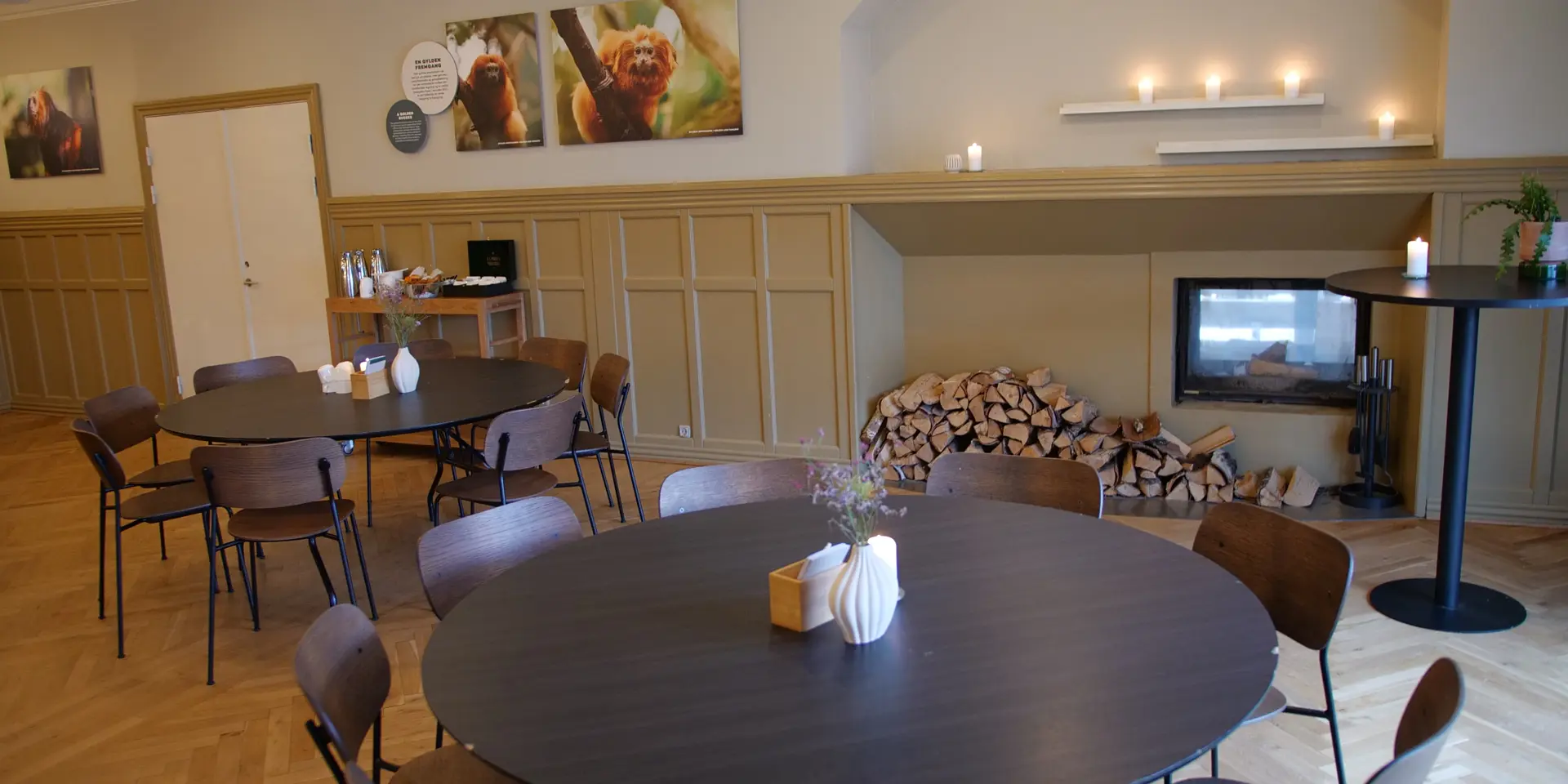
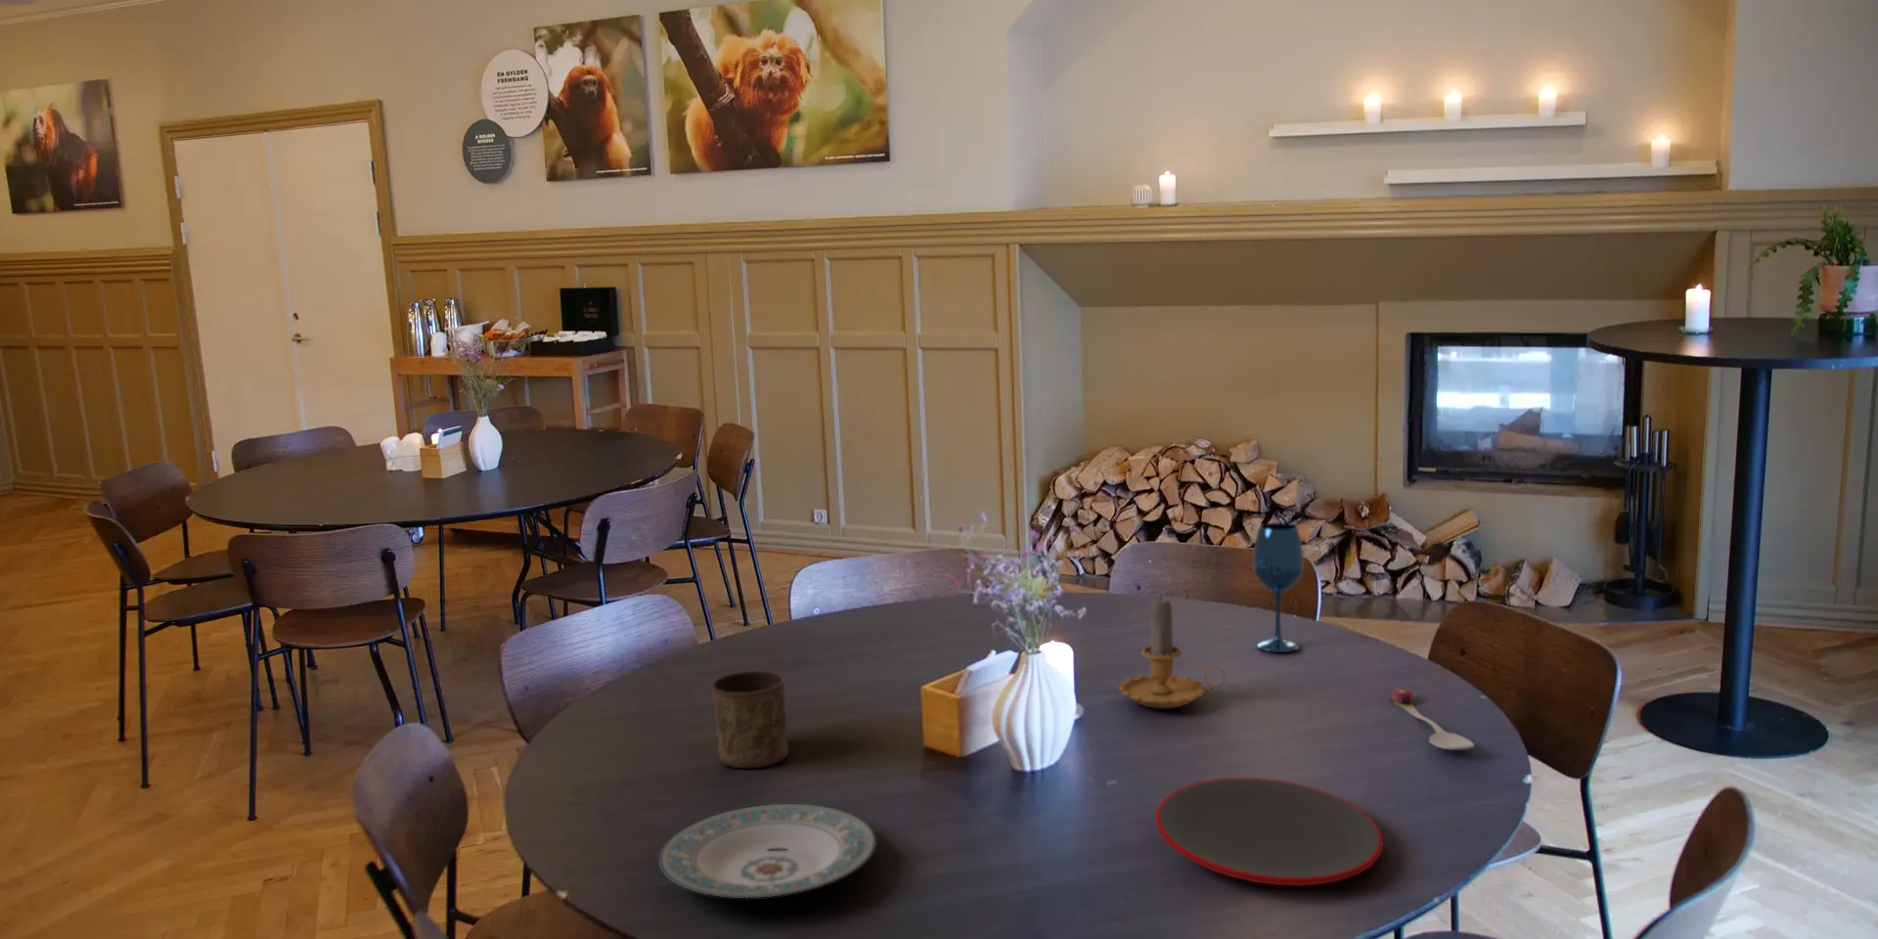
+ candle [1117,595,1226,709]
+ cup [710,670,789,769]
+ plate [1155,776,1385,887]
+ spoon [1389,687,1476,751]
+ wineglass [1252,521,1304,654]
+ plate [659,802,878,899]
